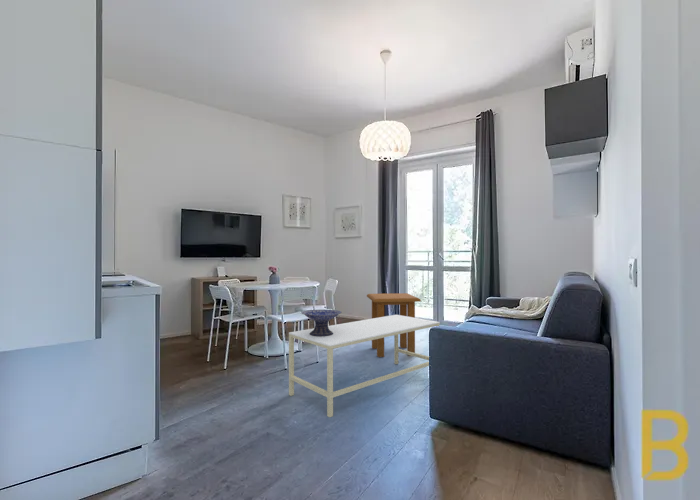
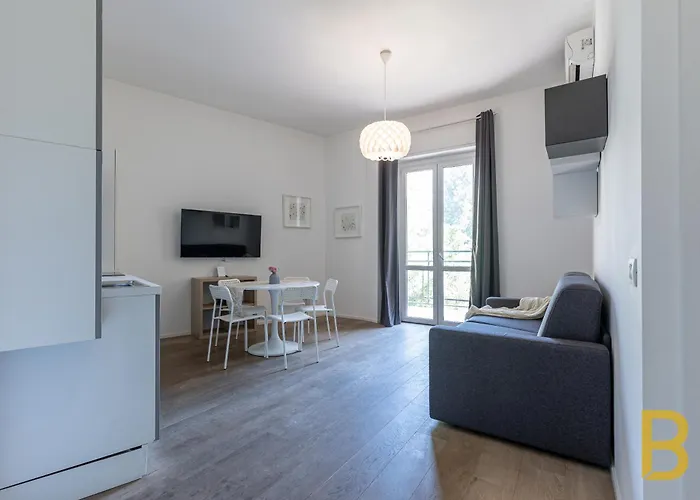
- coffee table [288,314,441,418]
- side table [366,292,422,358]
- decorative bowl [300,308,342,336]
